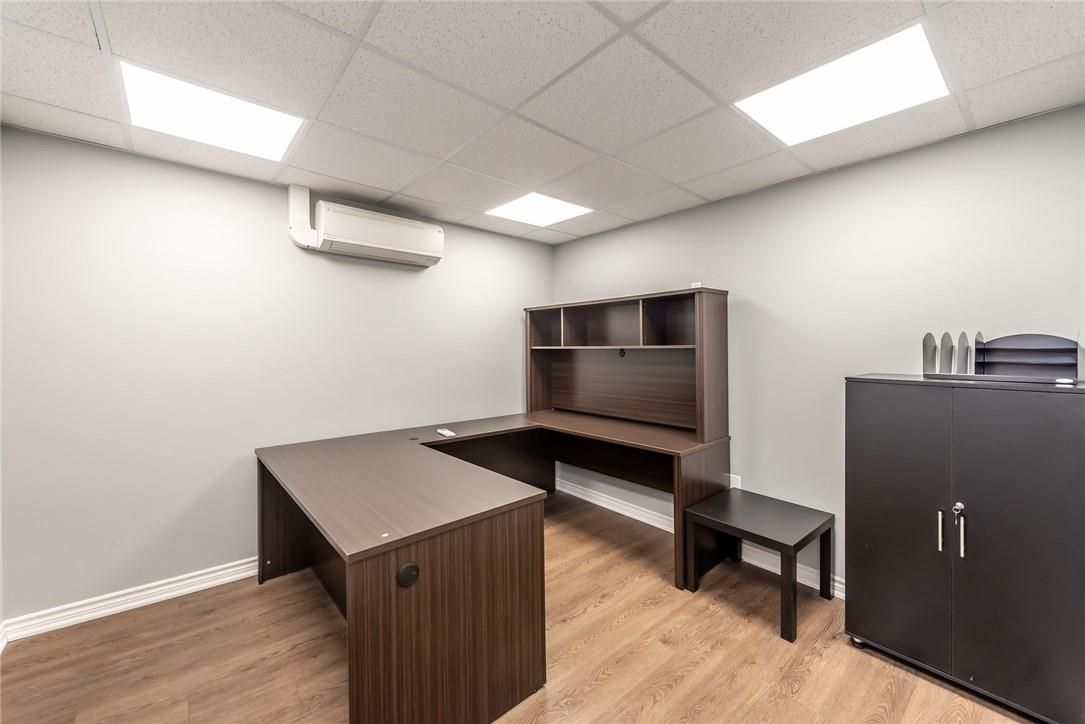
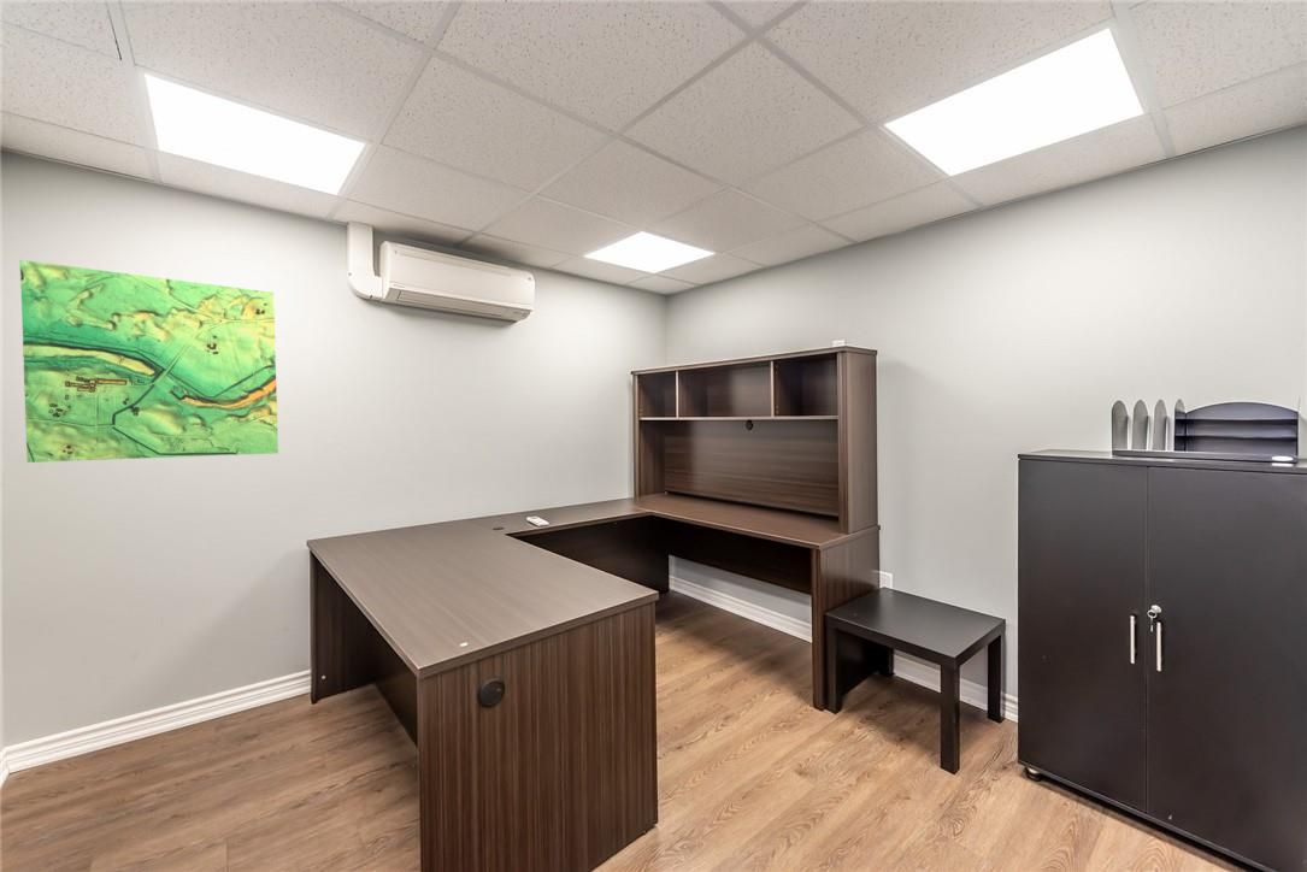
+ map [19,259,279,464]
